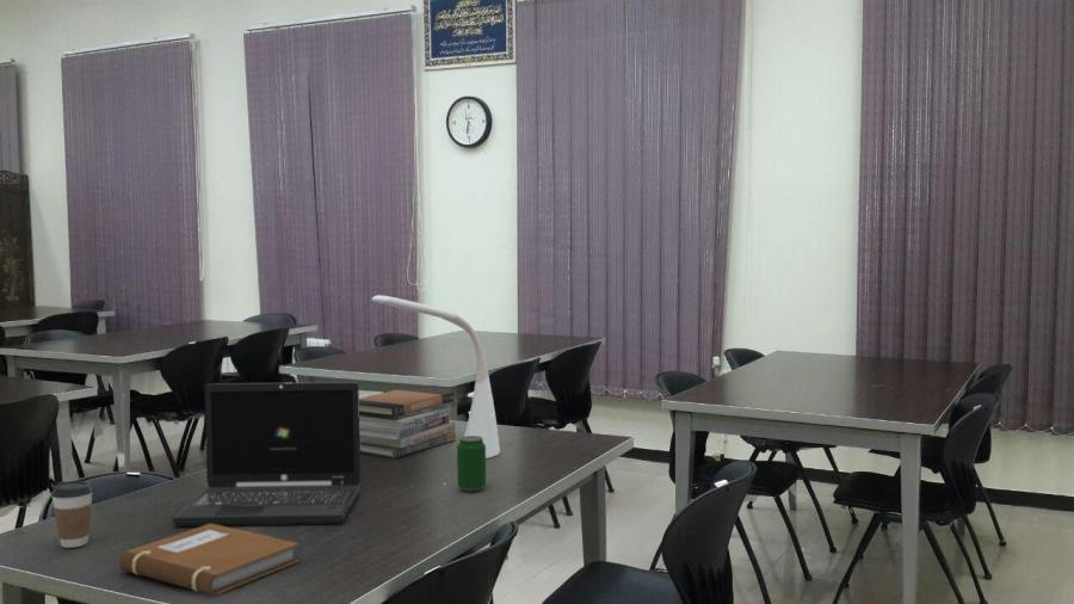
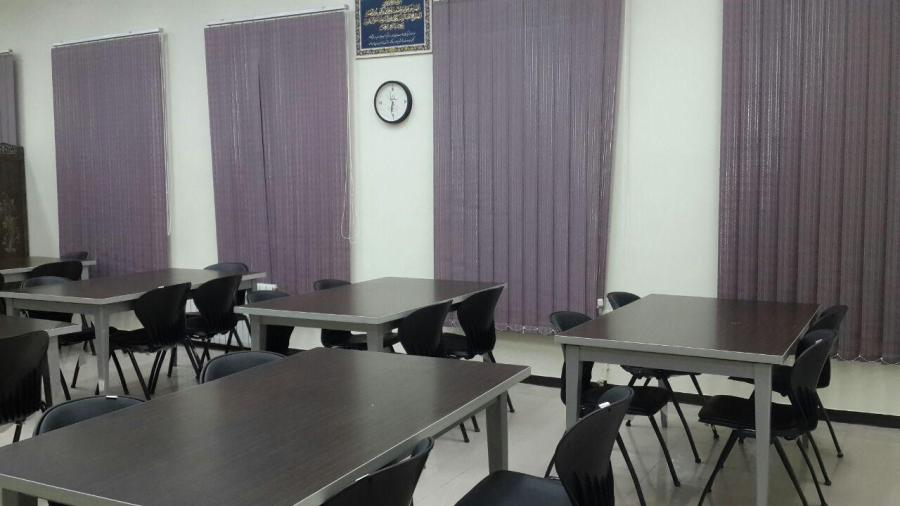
- notebook [118,524,301,597]
- desk lamp [371,294,501,460]
- coffee cup [50,480,94,549]
- beverage can [456,436,487,493]
- laptop [172,381,362,528]
- book stack [359,386,457,460]
